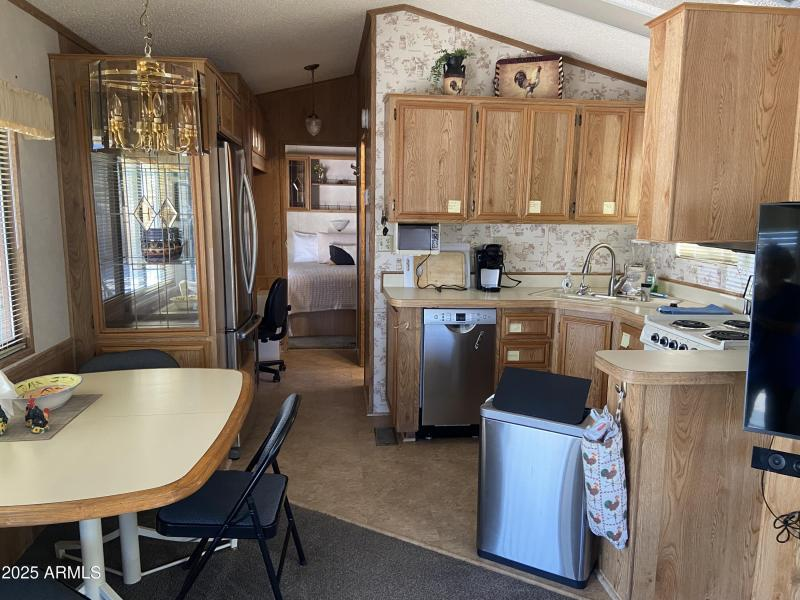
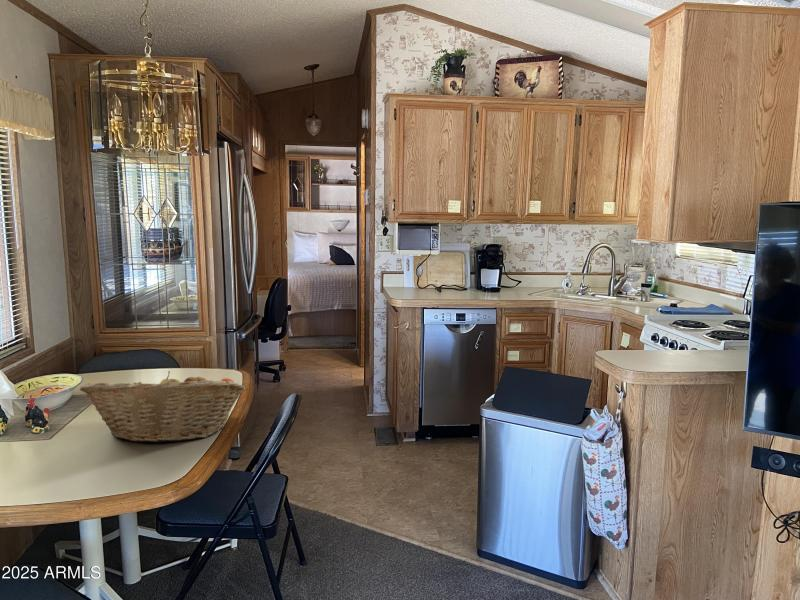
+ fruit basket [79,370,246,444]
